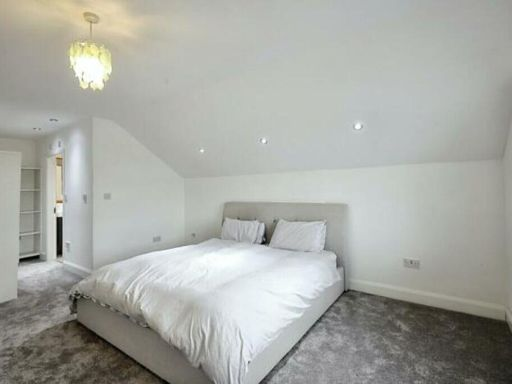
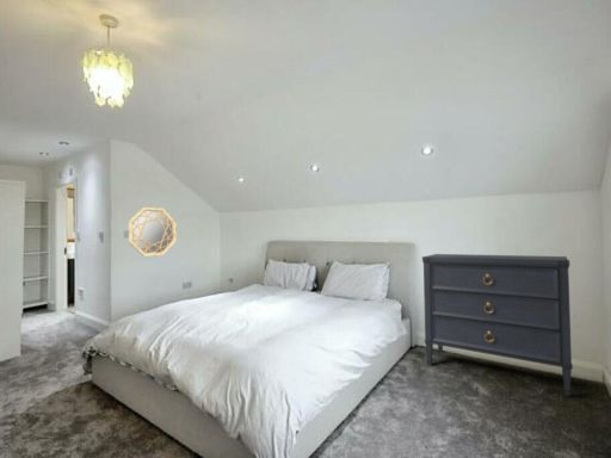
+ dresser [421,253,574,397]
+ home mirror [128,206,178,258]
